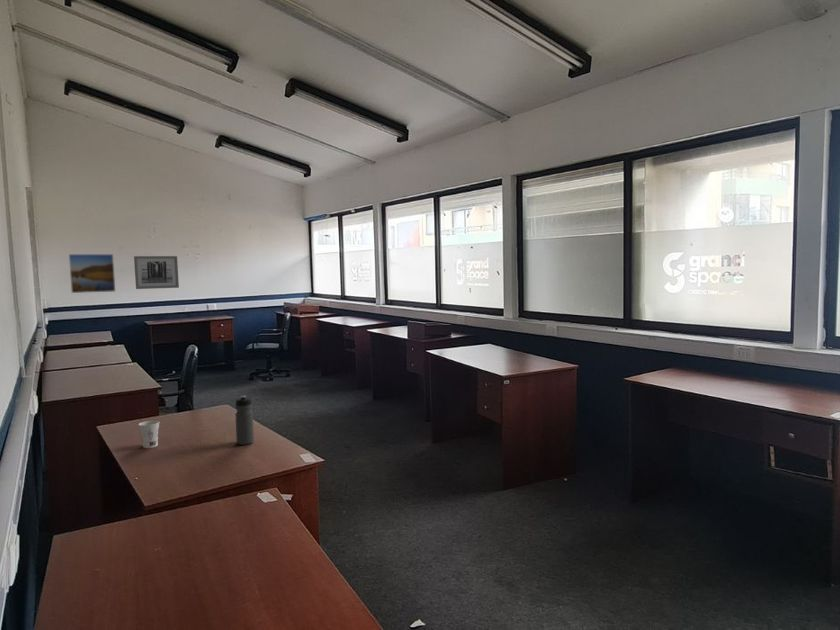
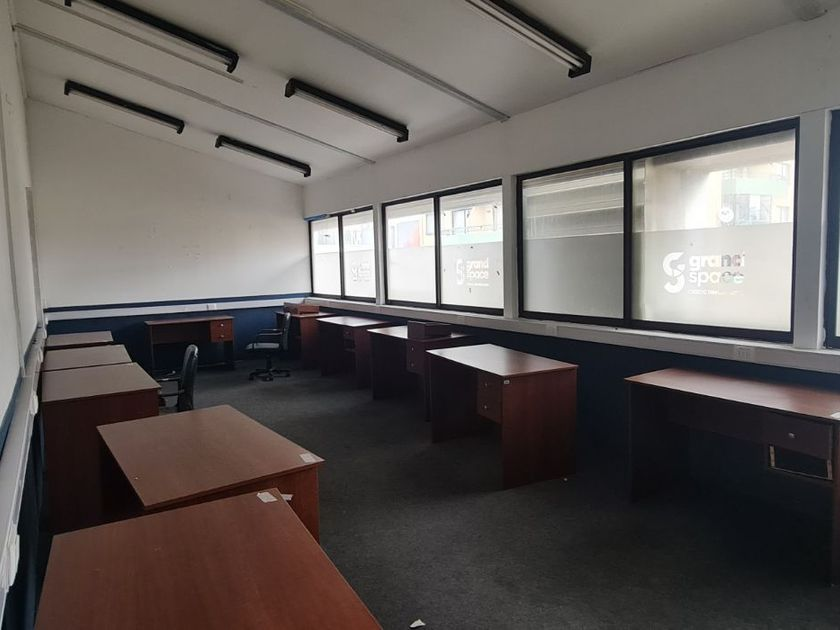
- wall art [133,255,180,290]
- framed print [68,253,116,294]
- cup [138,419,160,449]
- water bottle [234,395,255,446]
